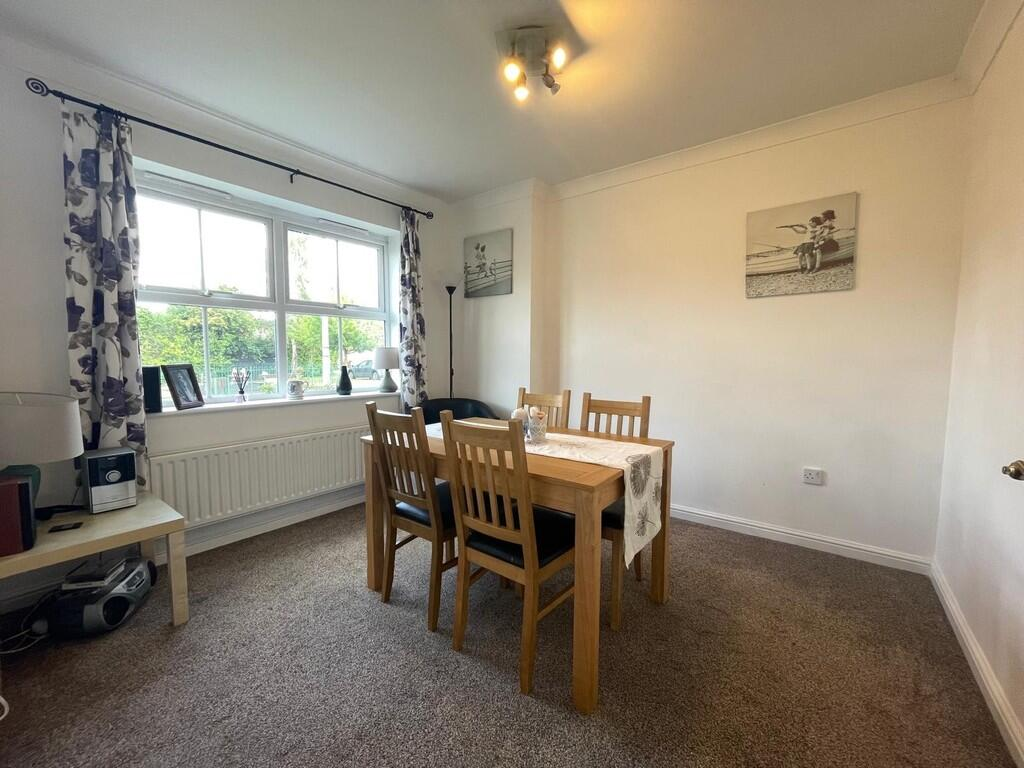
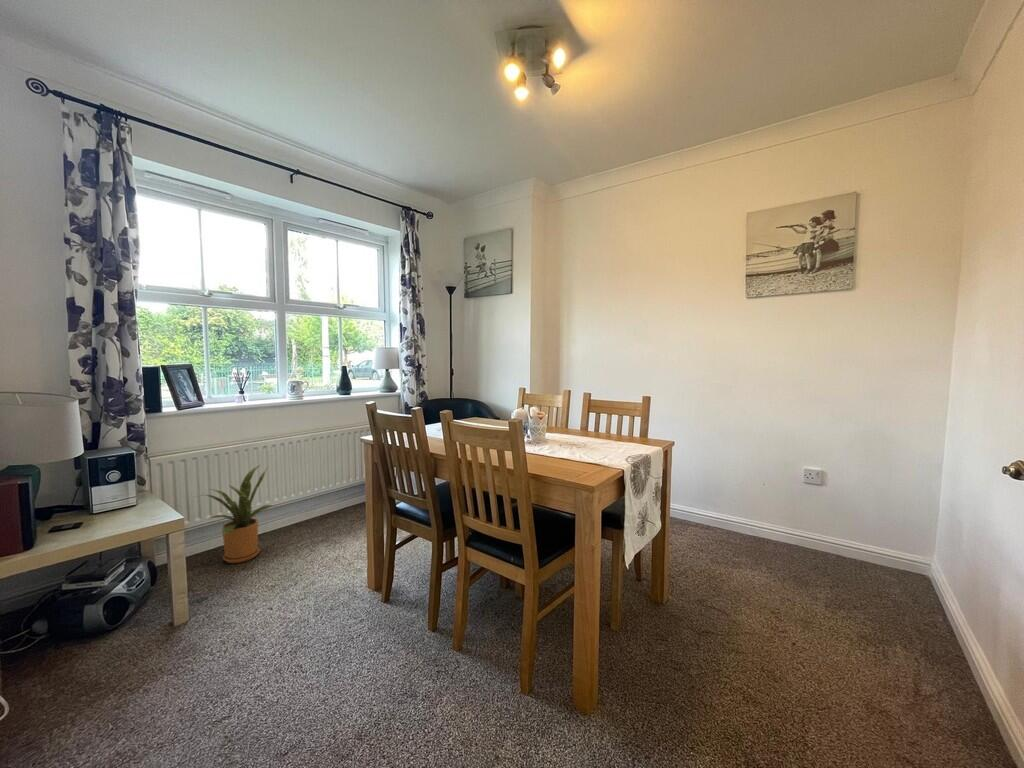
+ house plant [193,464,275,564]
